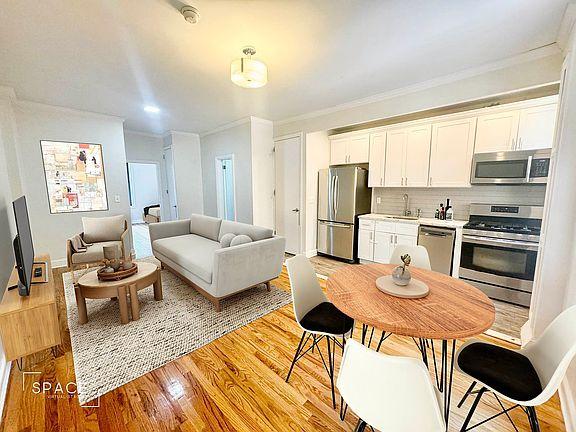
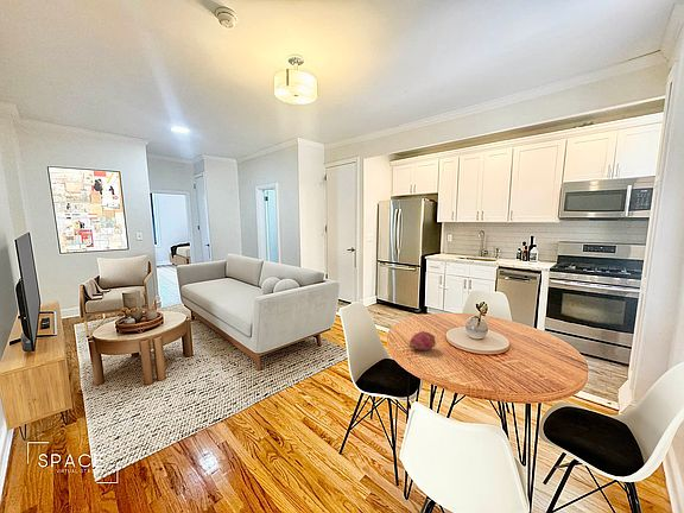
+ fruit [408,330,437,352]
